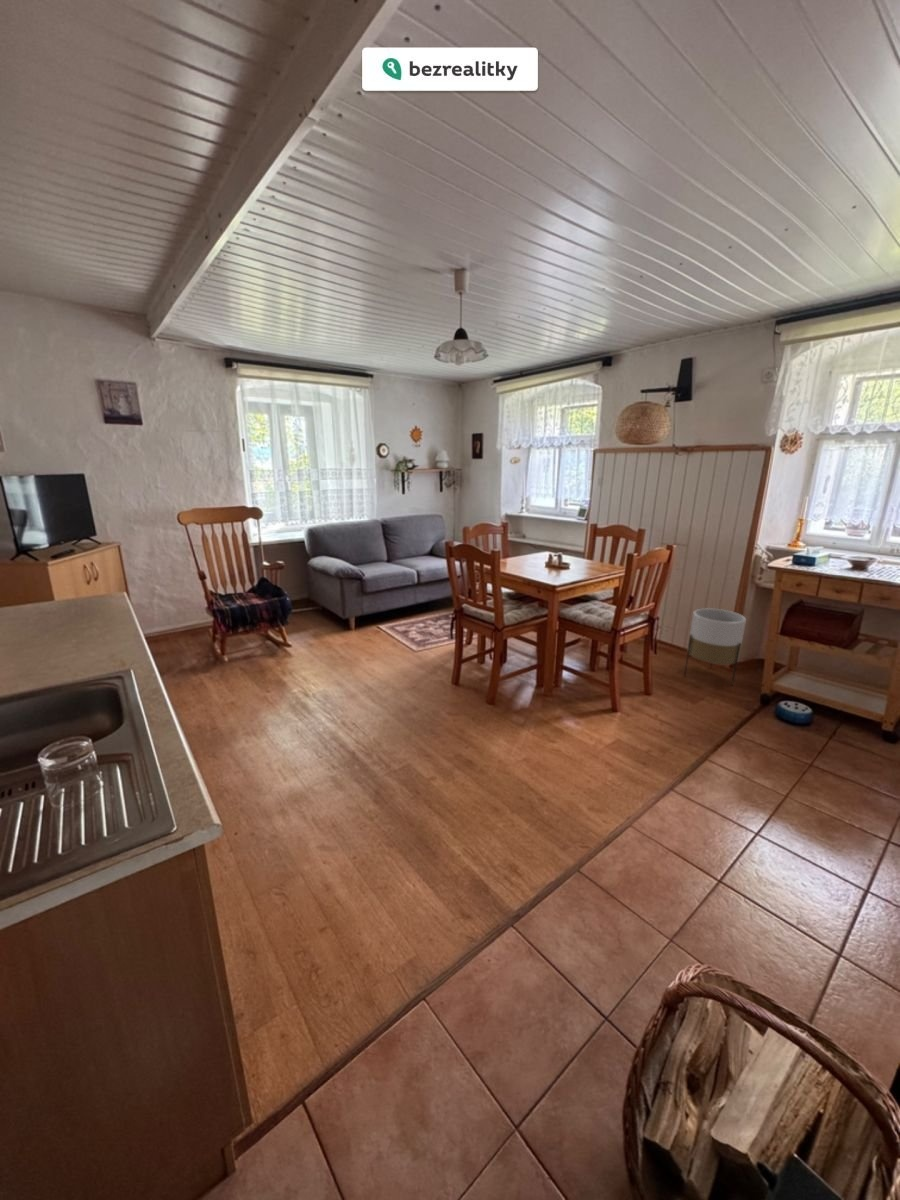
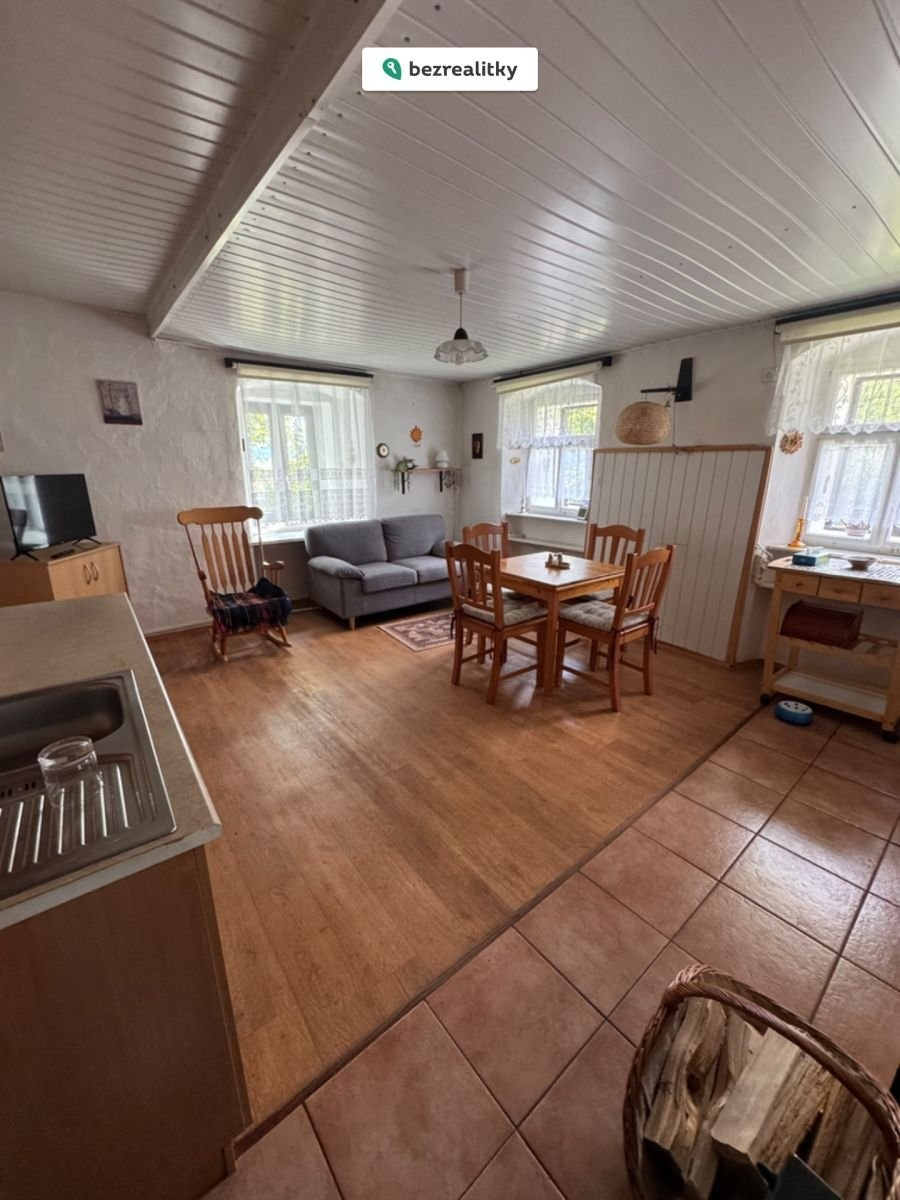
- planter [683,607,747,687]
